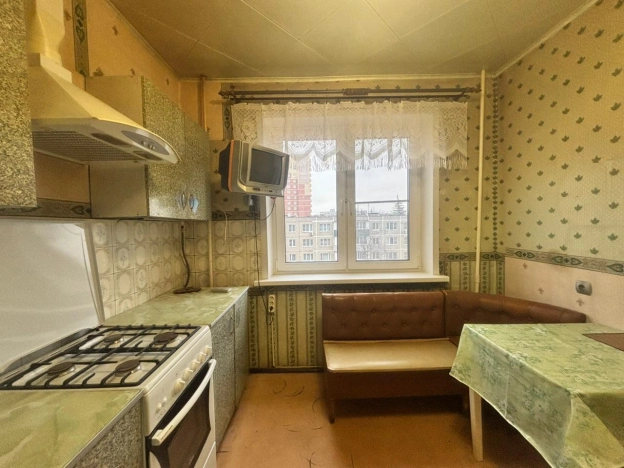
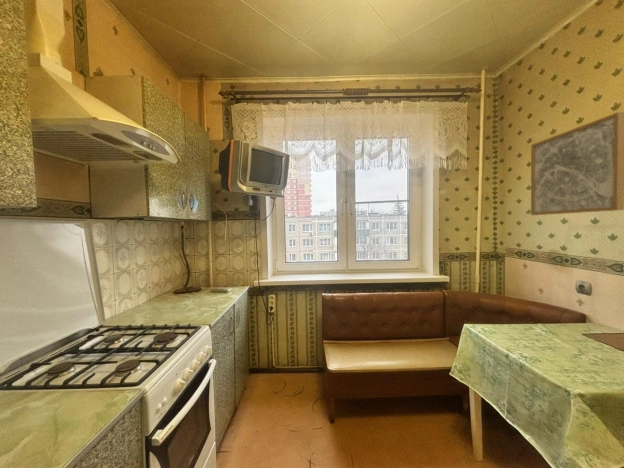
+ wall art [530,111,624,216]
